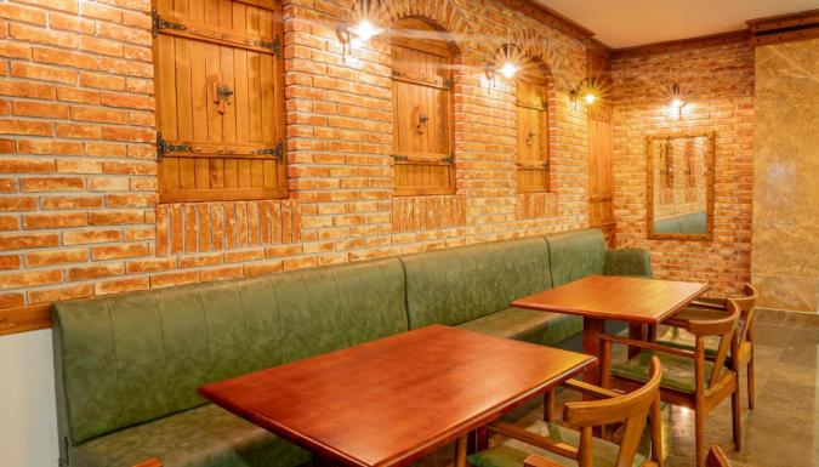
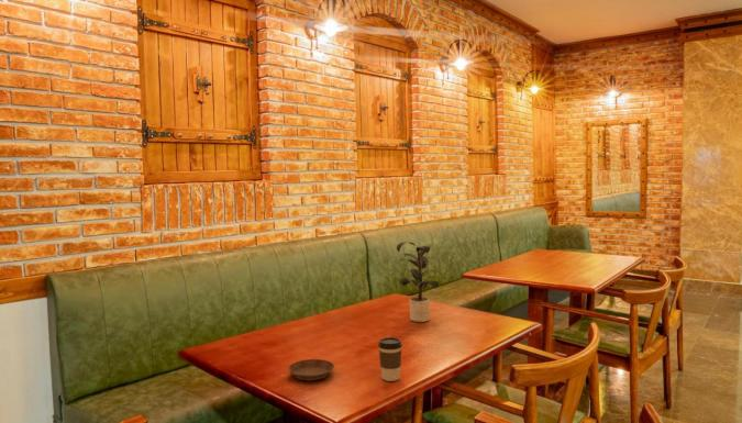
+ potted plant [396,241,447,323]
+ coffee cup [377,336,403,382]
+ saucer [287,358,335,381]
